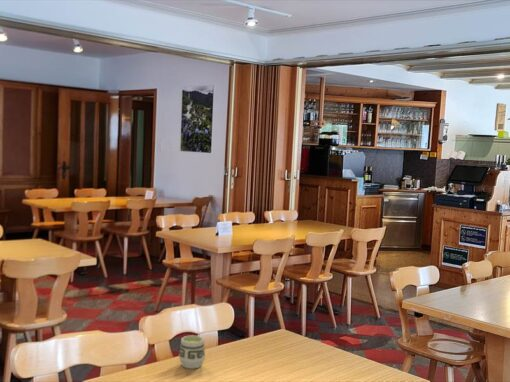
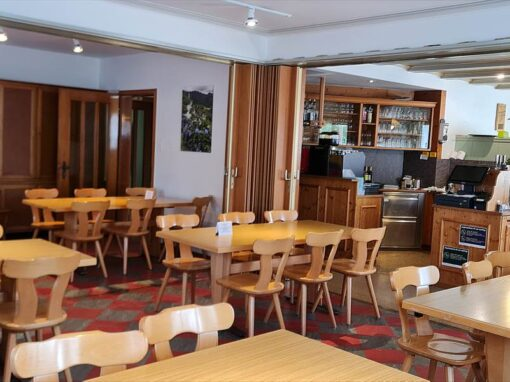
- cup [178,334,206,370]
